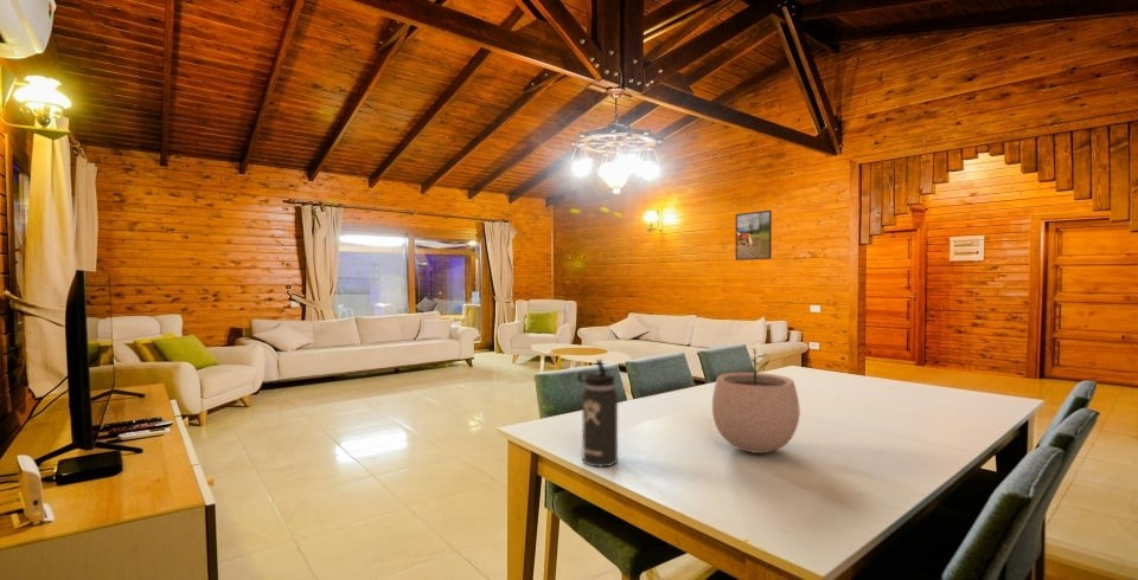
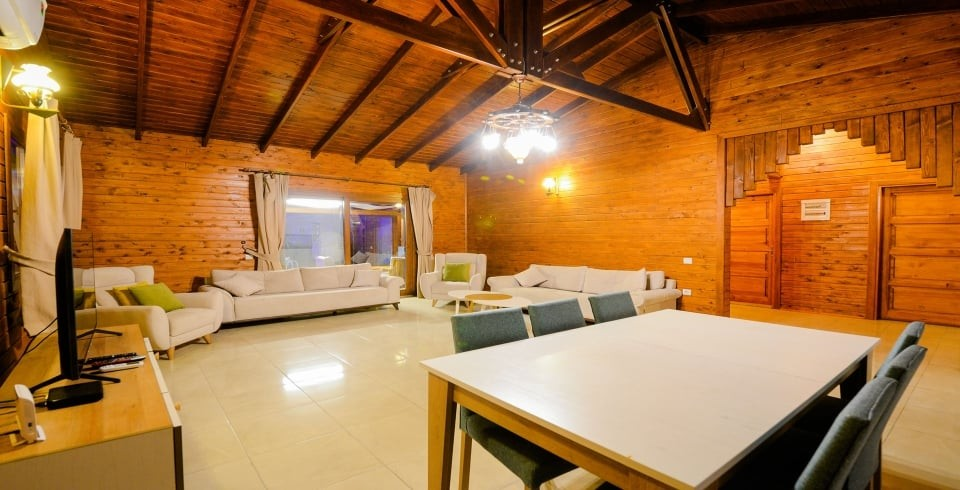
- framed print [735,210,773,262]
- plant pot [711,347,801,455]
- thermos bottle [576,359,619,468]
